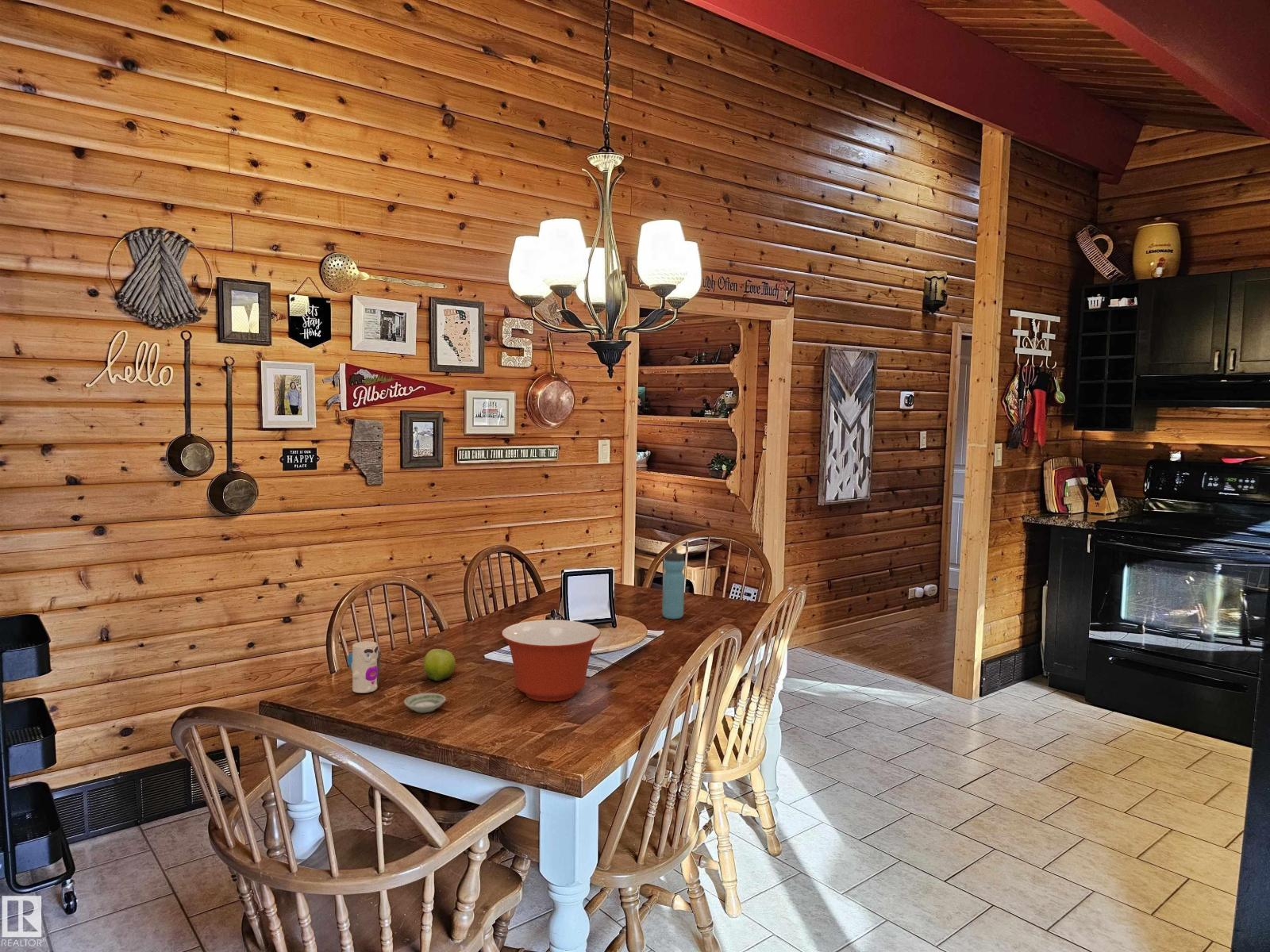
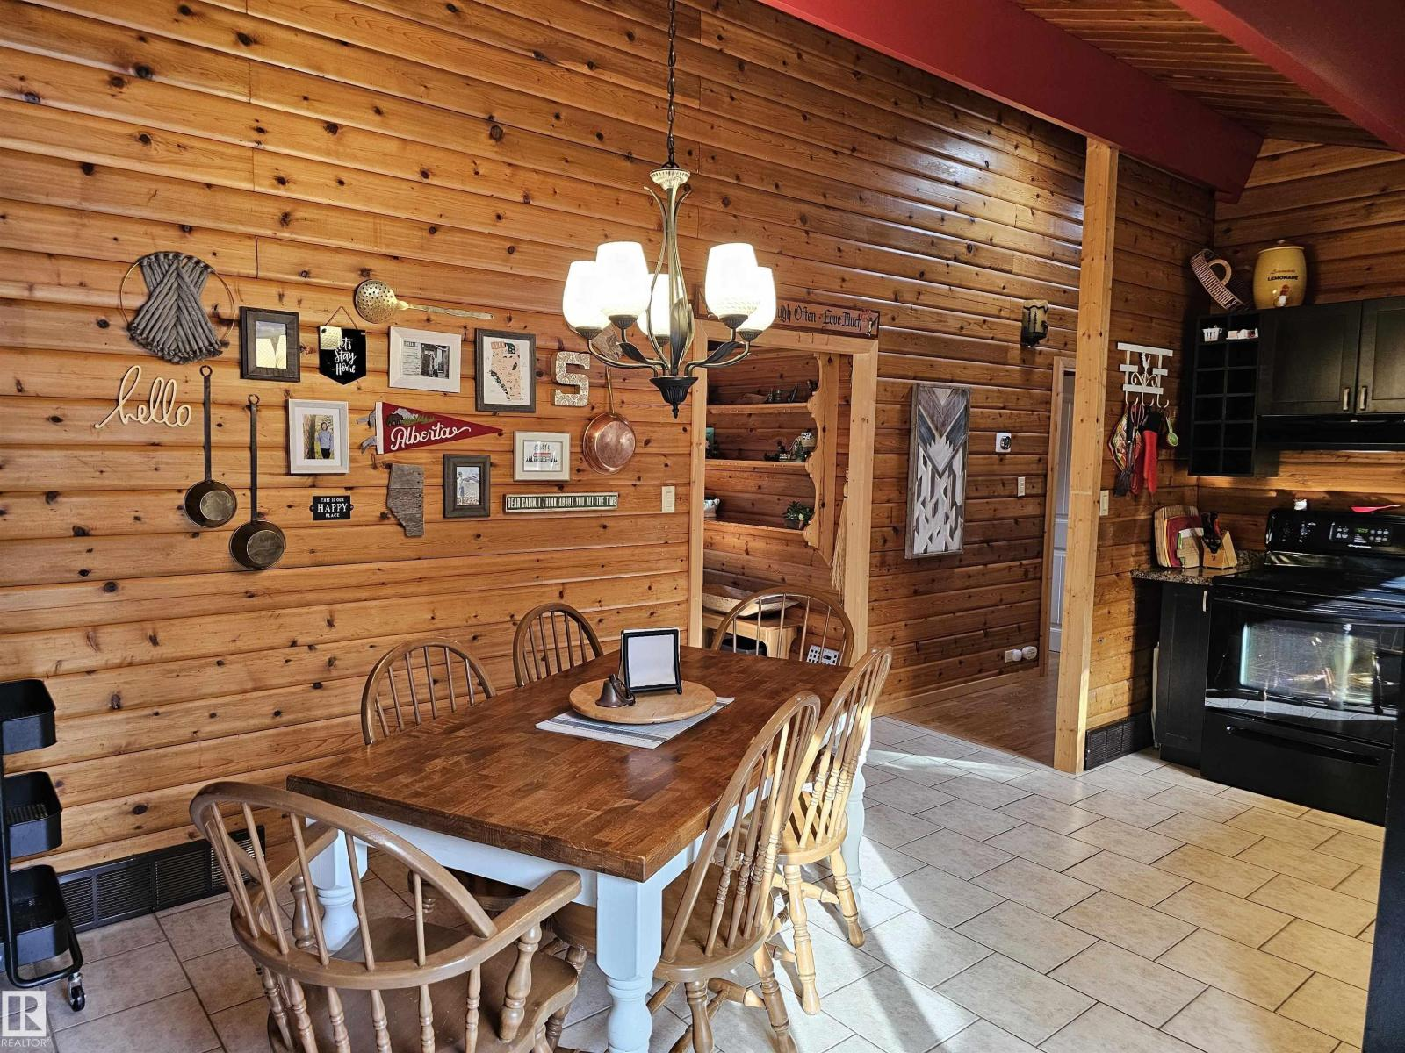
- toy [346,640,381,693]
- saucer [403,693,447,713]
- fruit [423,647,456,682]
- water bottle [661,547,686,620]
- mixing bowl [501,619,602,702]
